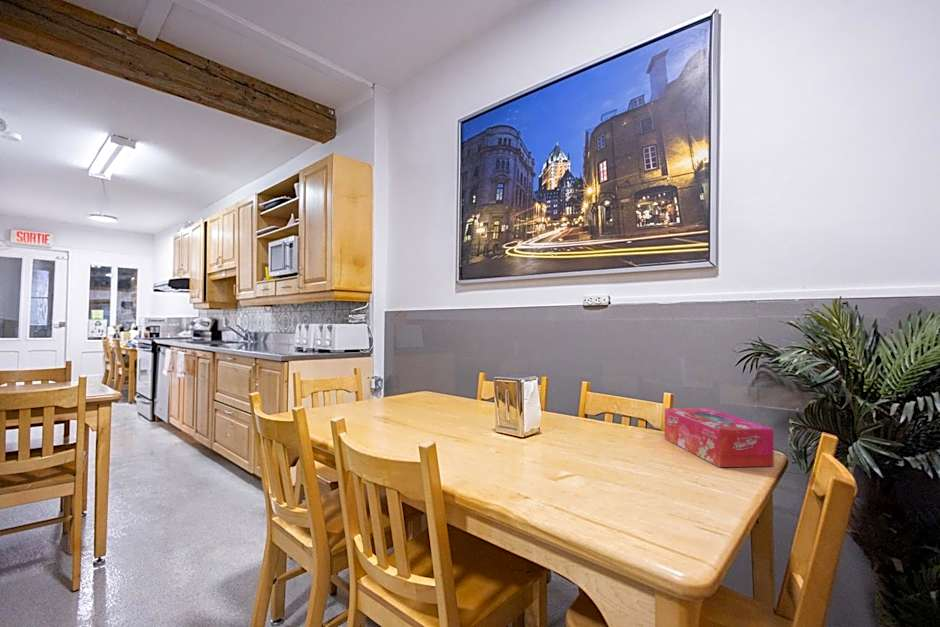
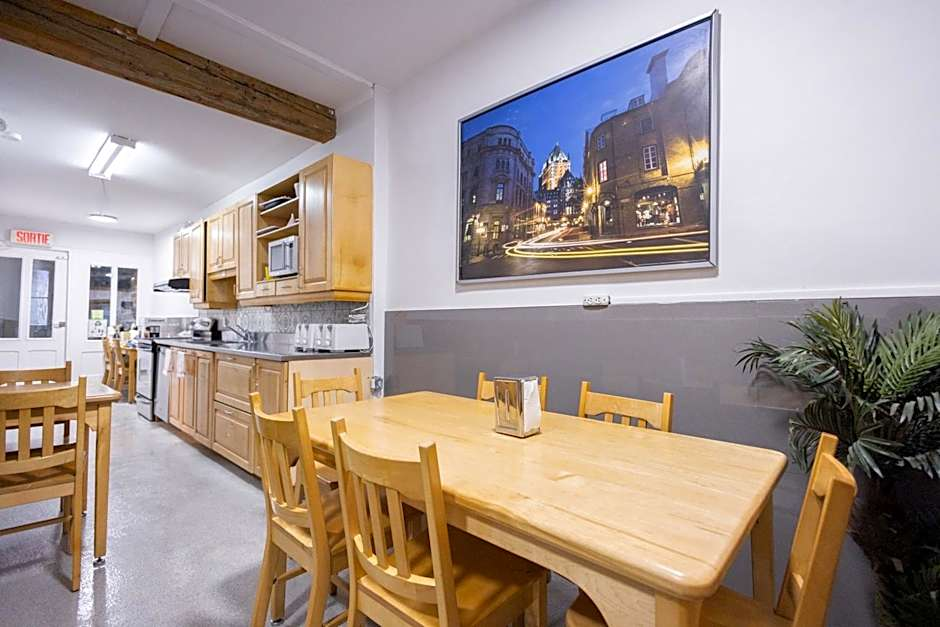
- tissue box [664,407,775,468]
